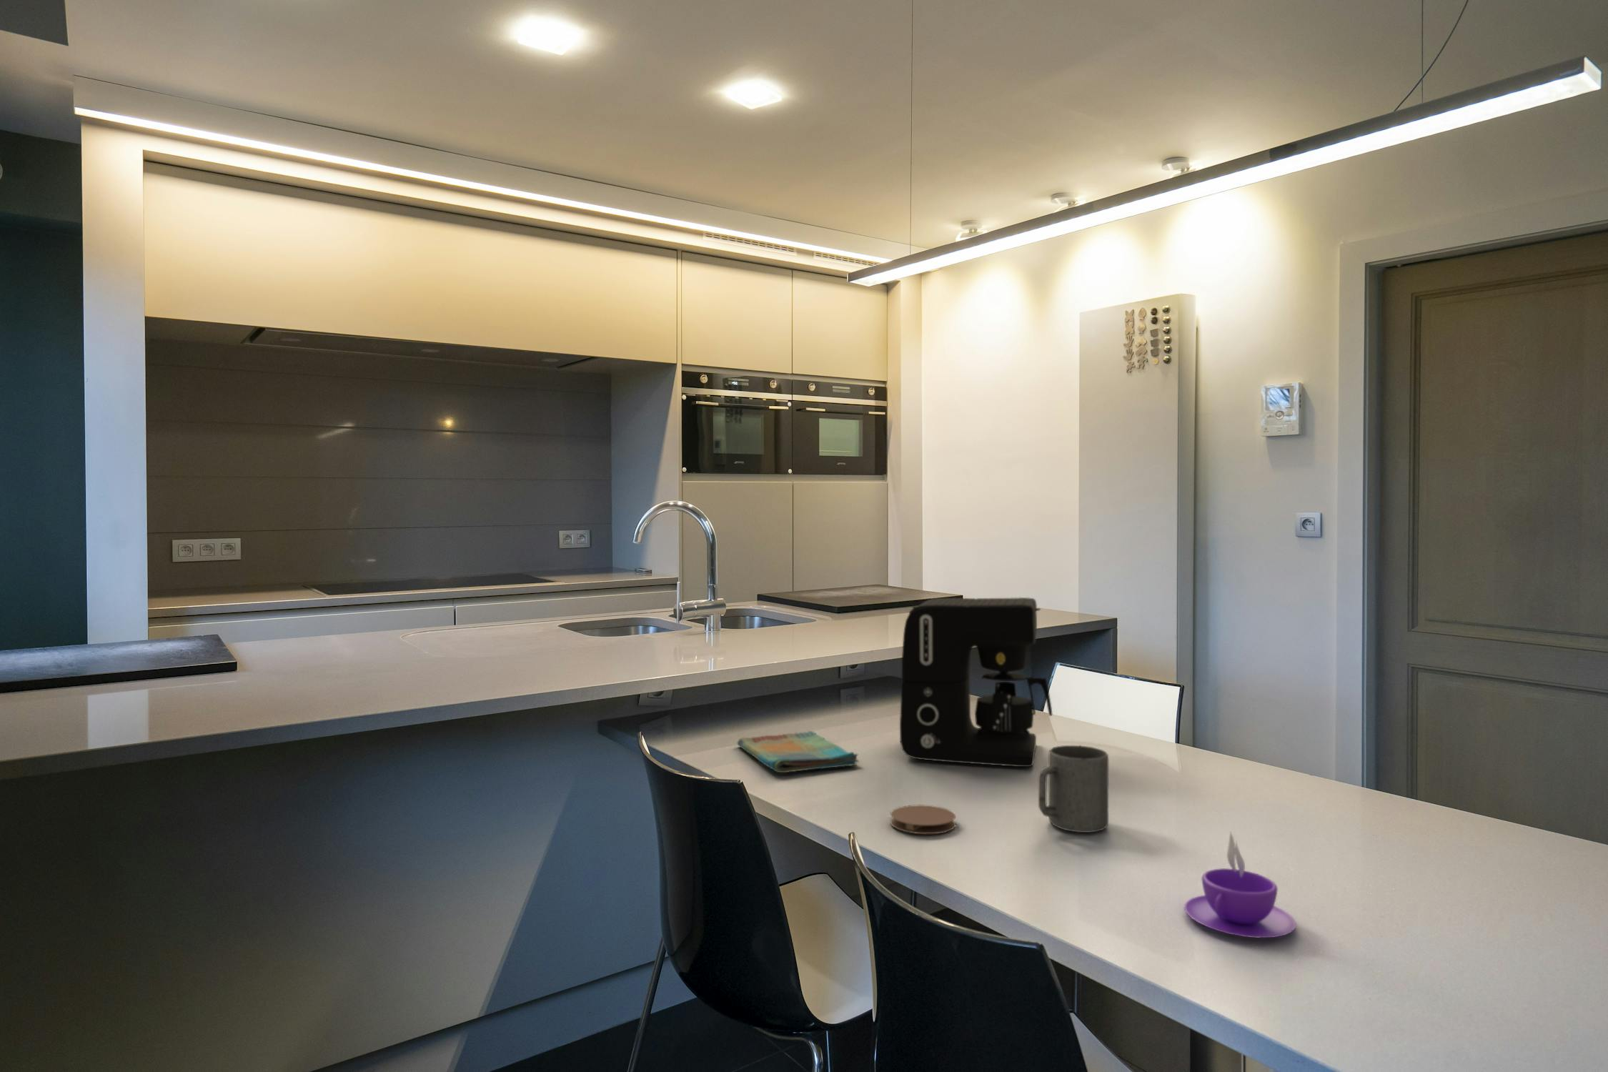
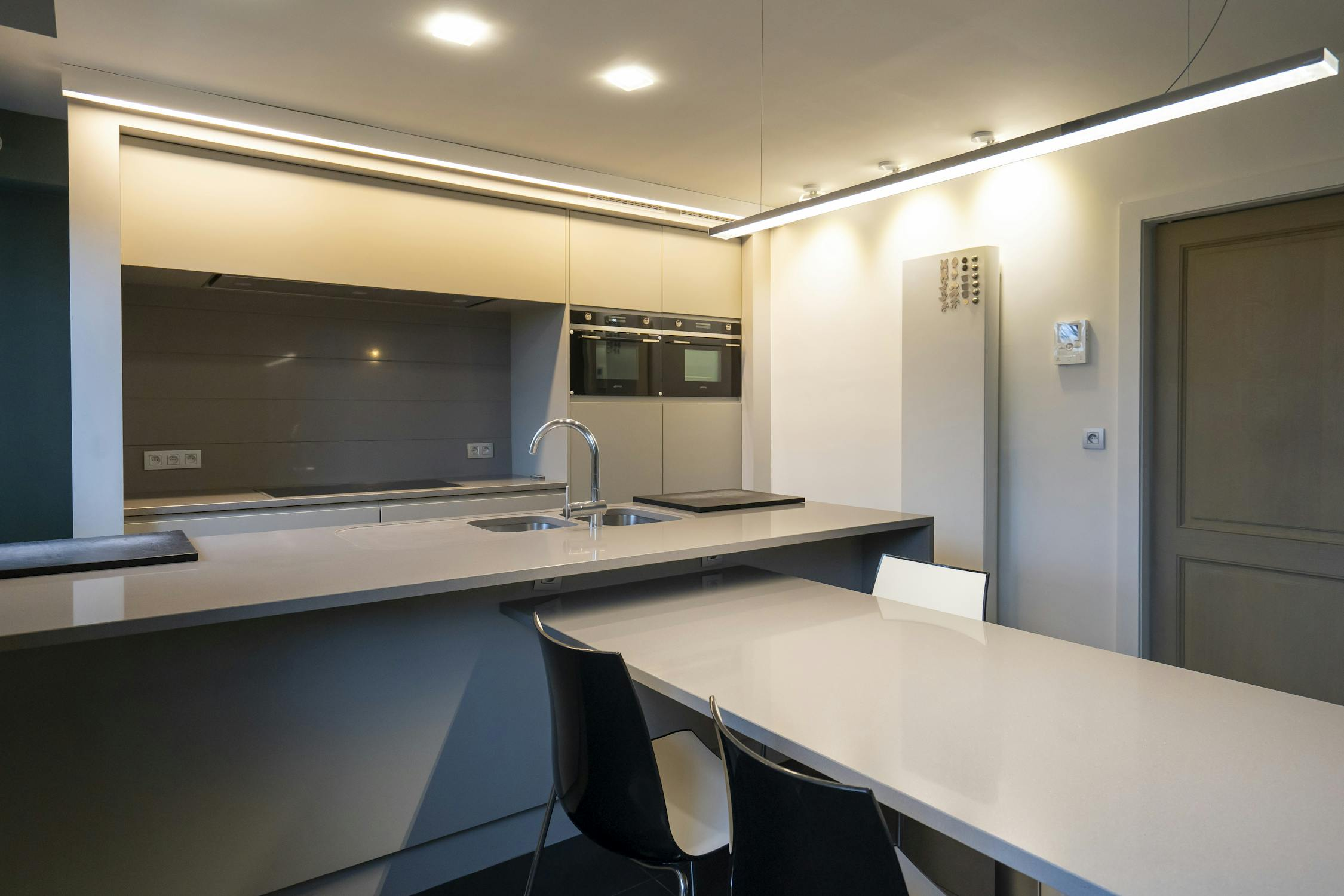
- dish towel [737,730,860,773]
- coffee cup [1183,832,1297,938]
- coaster [890,804,956,835]
- mug [1037,744,1109,833]
- coffee maker [899,597,1053,768]
